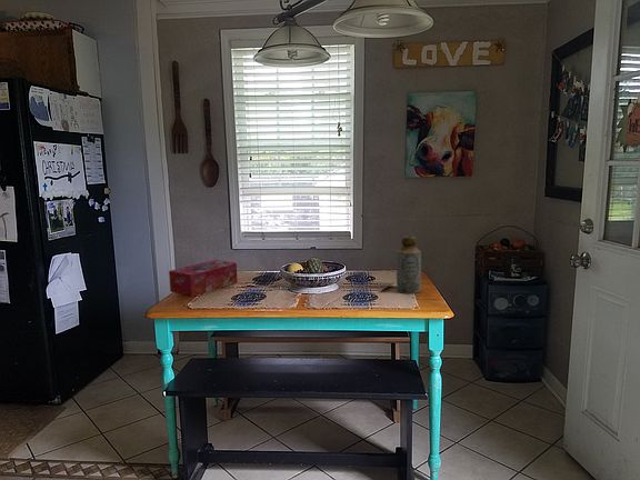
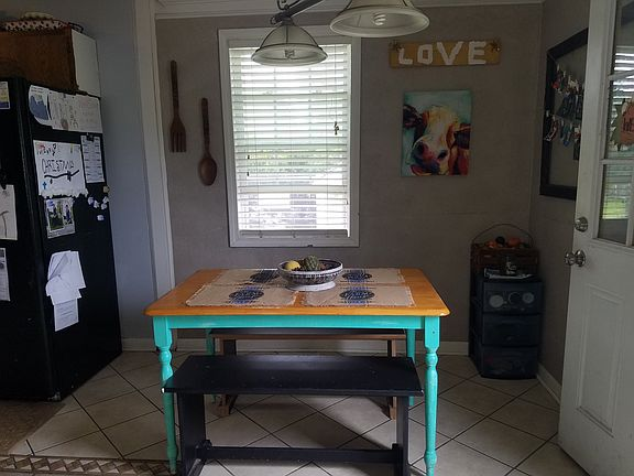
- tissue box [168,259,239,298]
- bottle [396,236,422,294]
